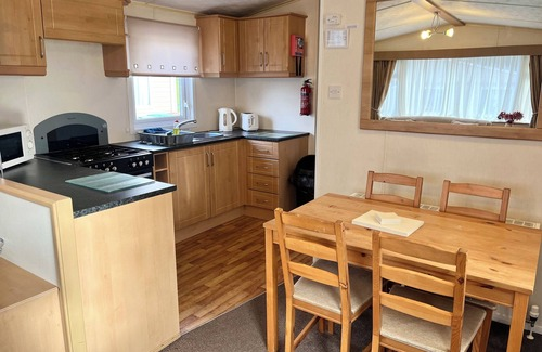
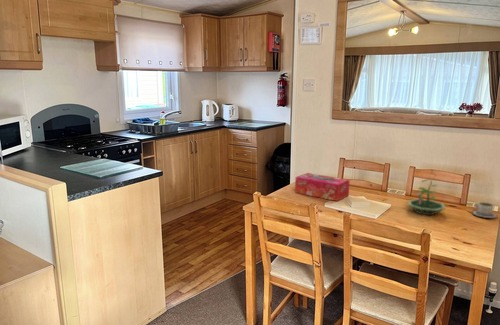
+ terrarium [407,178,447,216]
+ tissue box [294,172,350,202]
+ cup [471,201,499,219]
